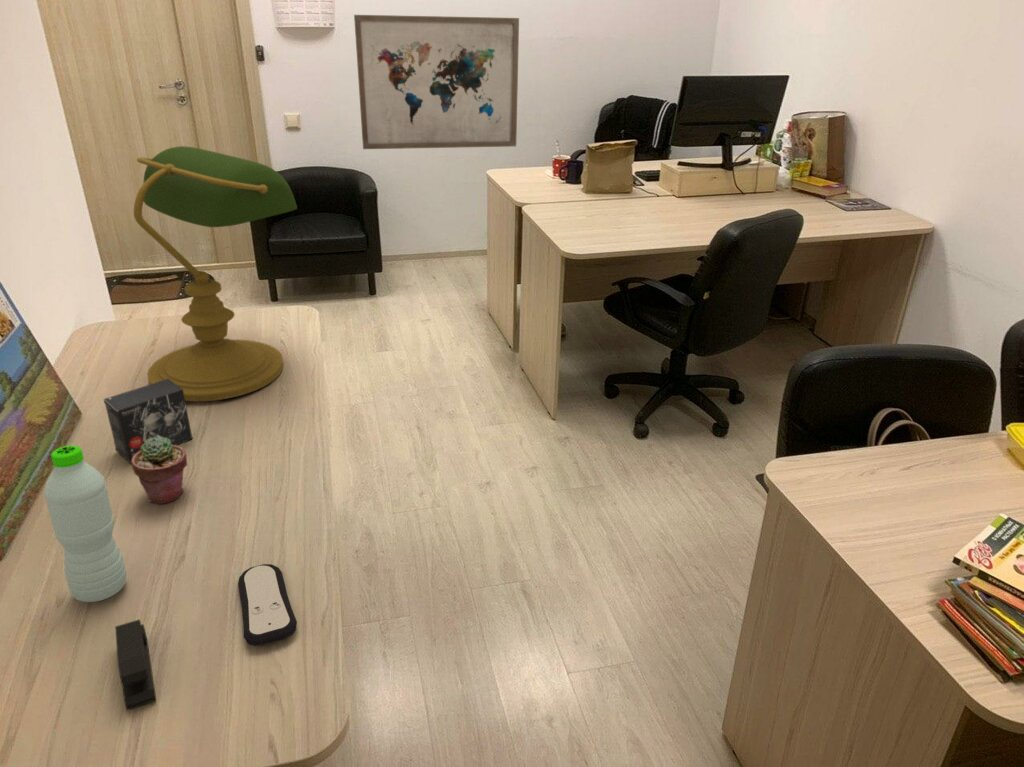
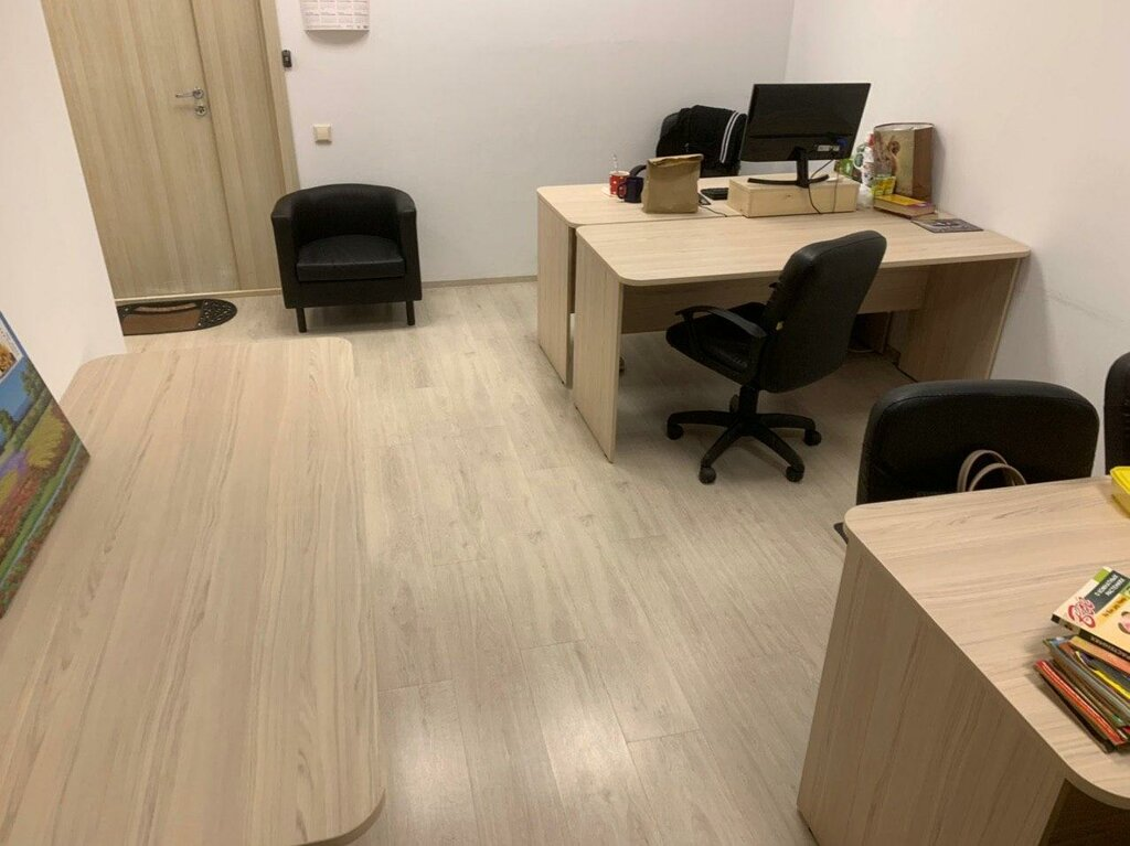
- desk lamp [133,145,298,402]
- water bottle [43,444,127,603]
- remote control [237,563,298,647]
- stapler [114,619,157,712]
- potted succulent [131,436,188,505]
- wall art [353,14,520,150]
- small box [103,379,193,464]
